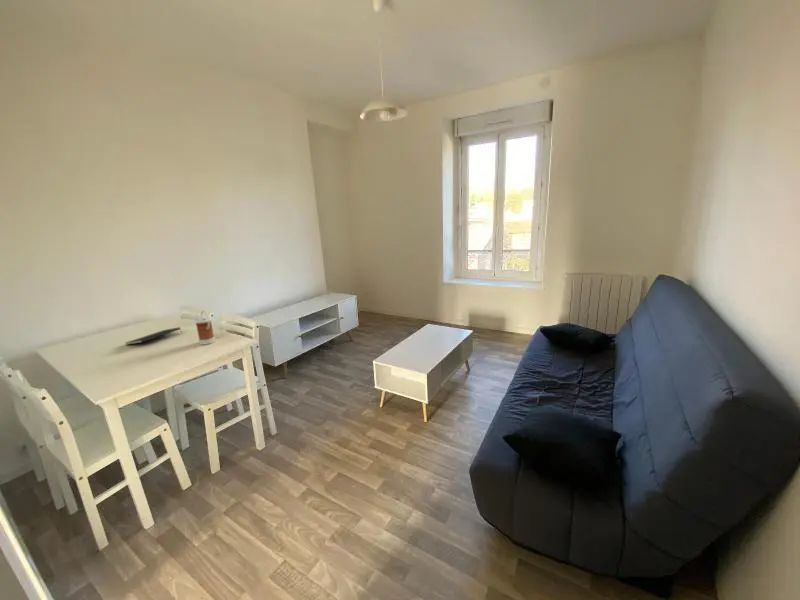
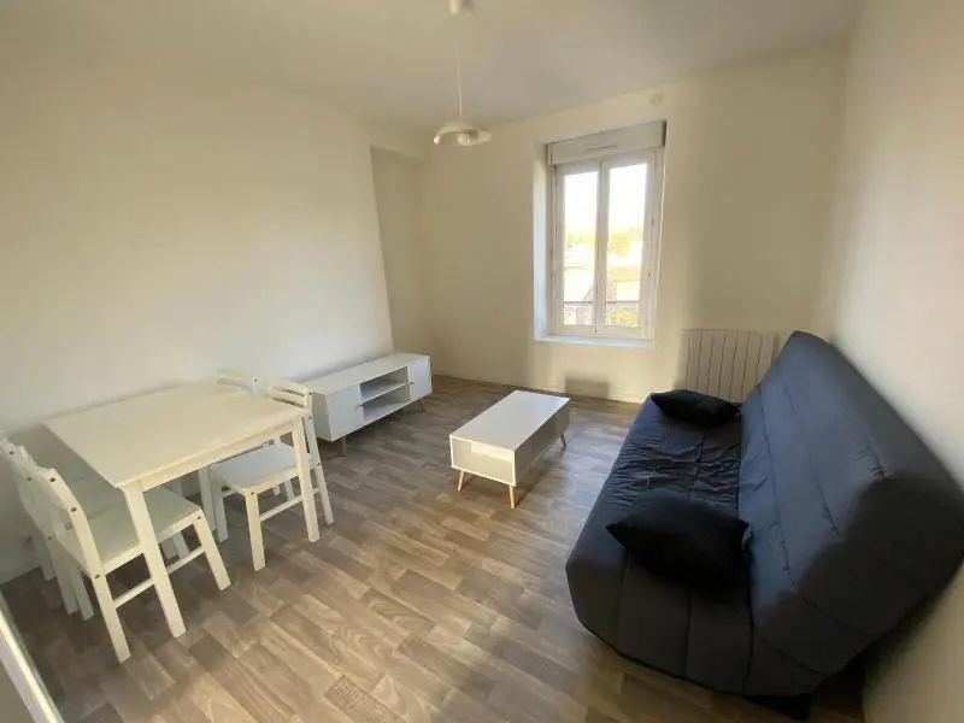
- notepad [125,326,183,346]
- kettle [195,309,216,346]
